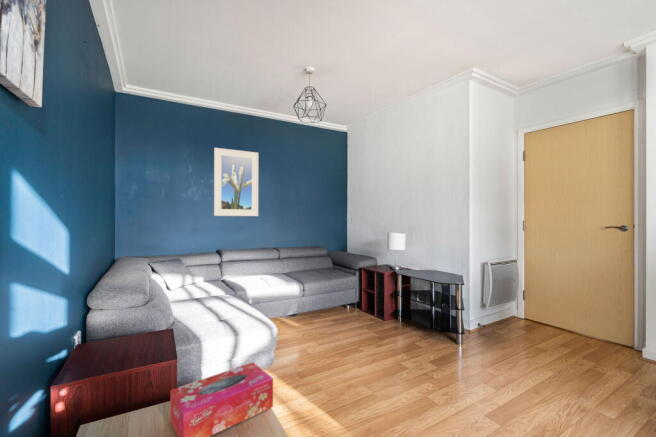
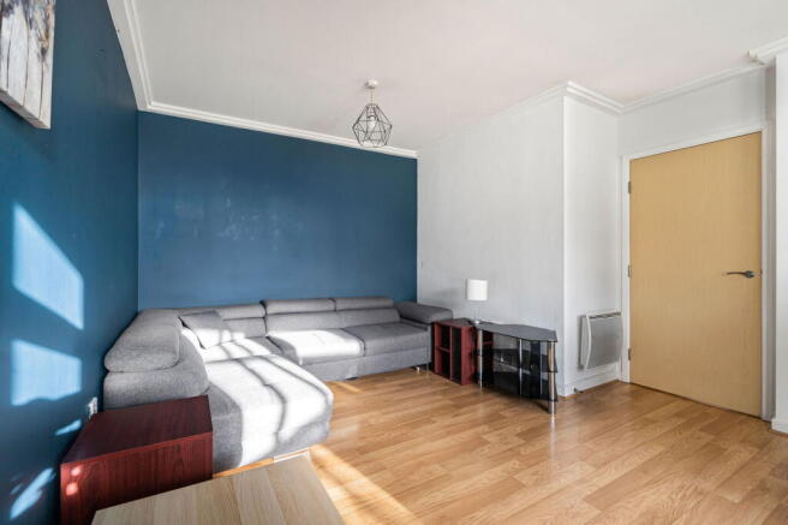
- tissue box [169,361,274,437]
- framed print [213,147,259,217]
